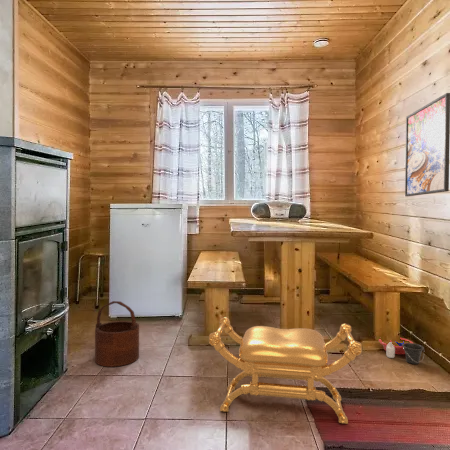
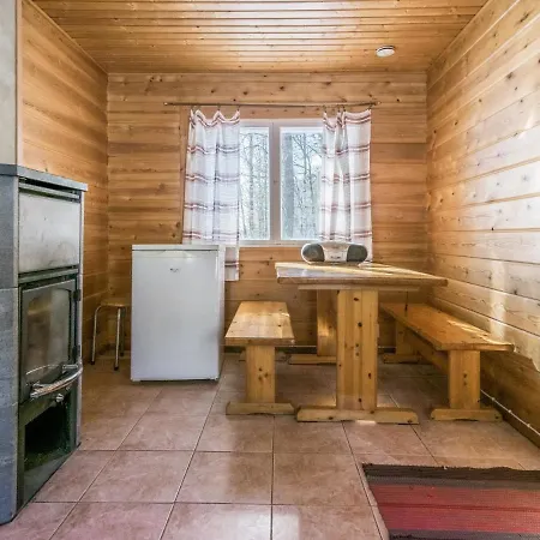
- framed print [404,92,450,197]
- bucket [378,337,425,365]
- stool [208,316,363,425]
- wooden bucket [94,300,140,368]
